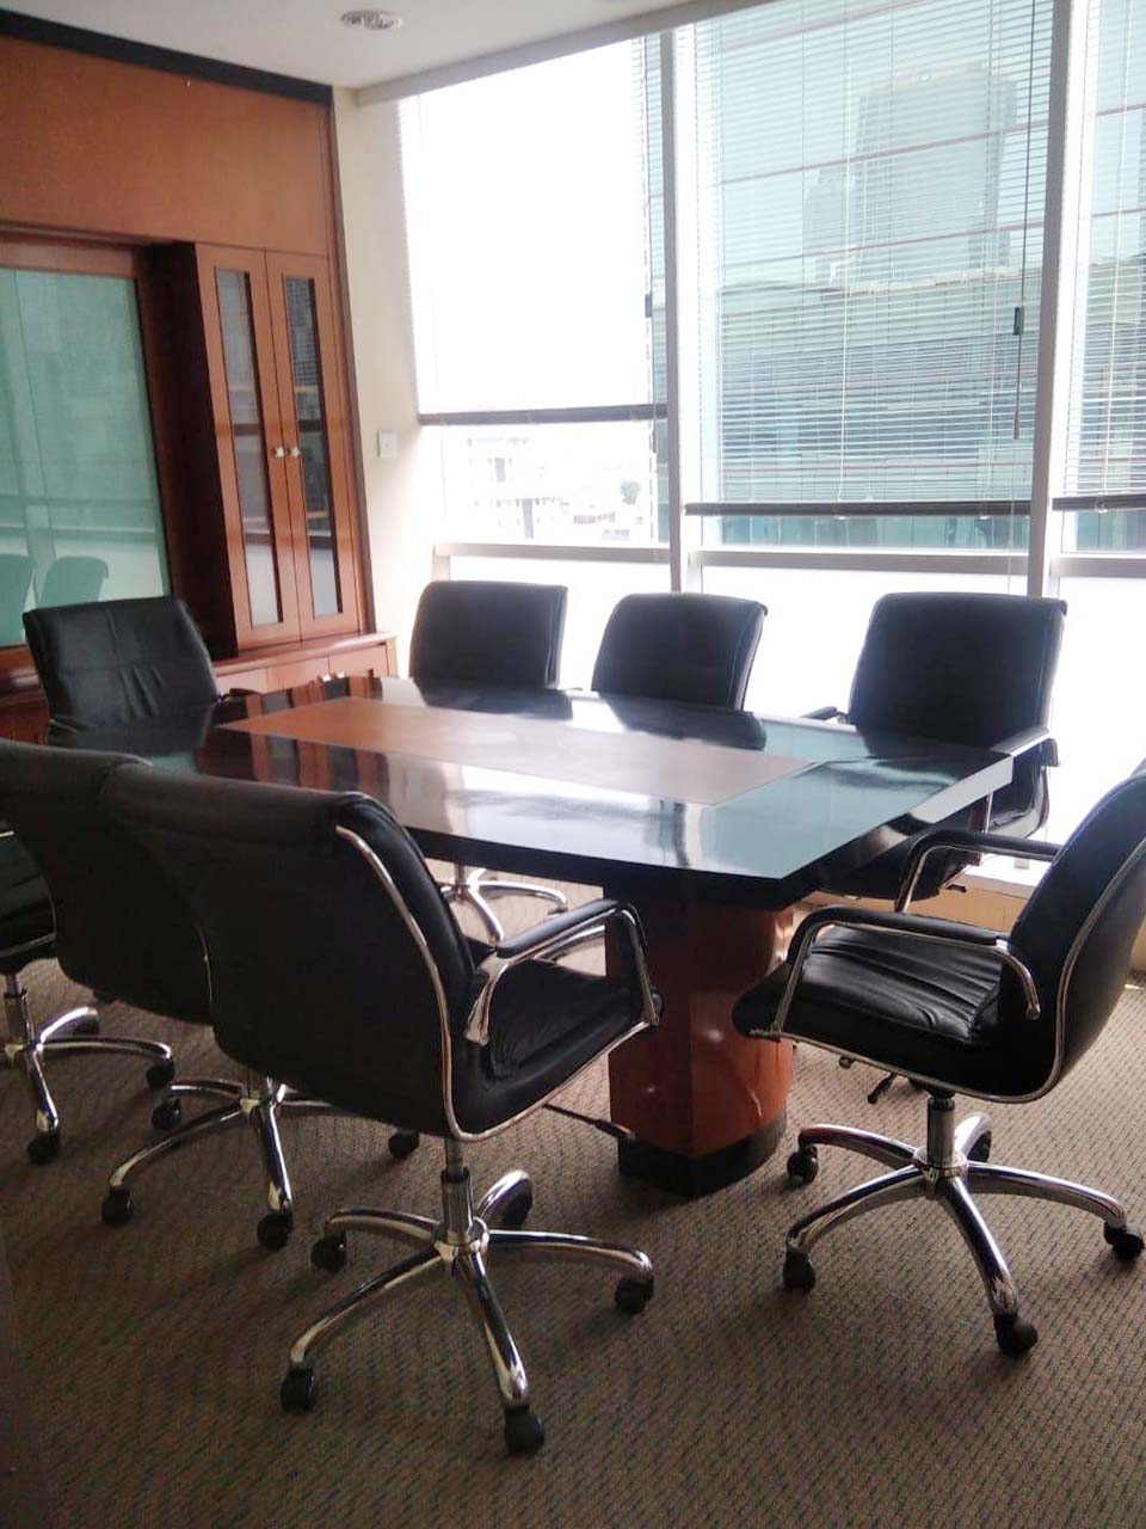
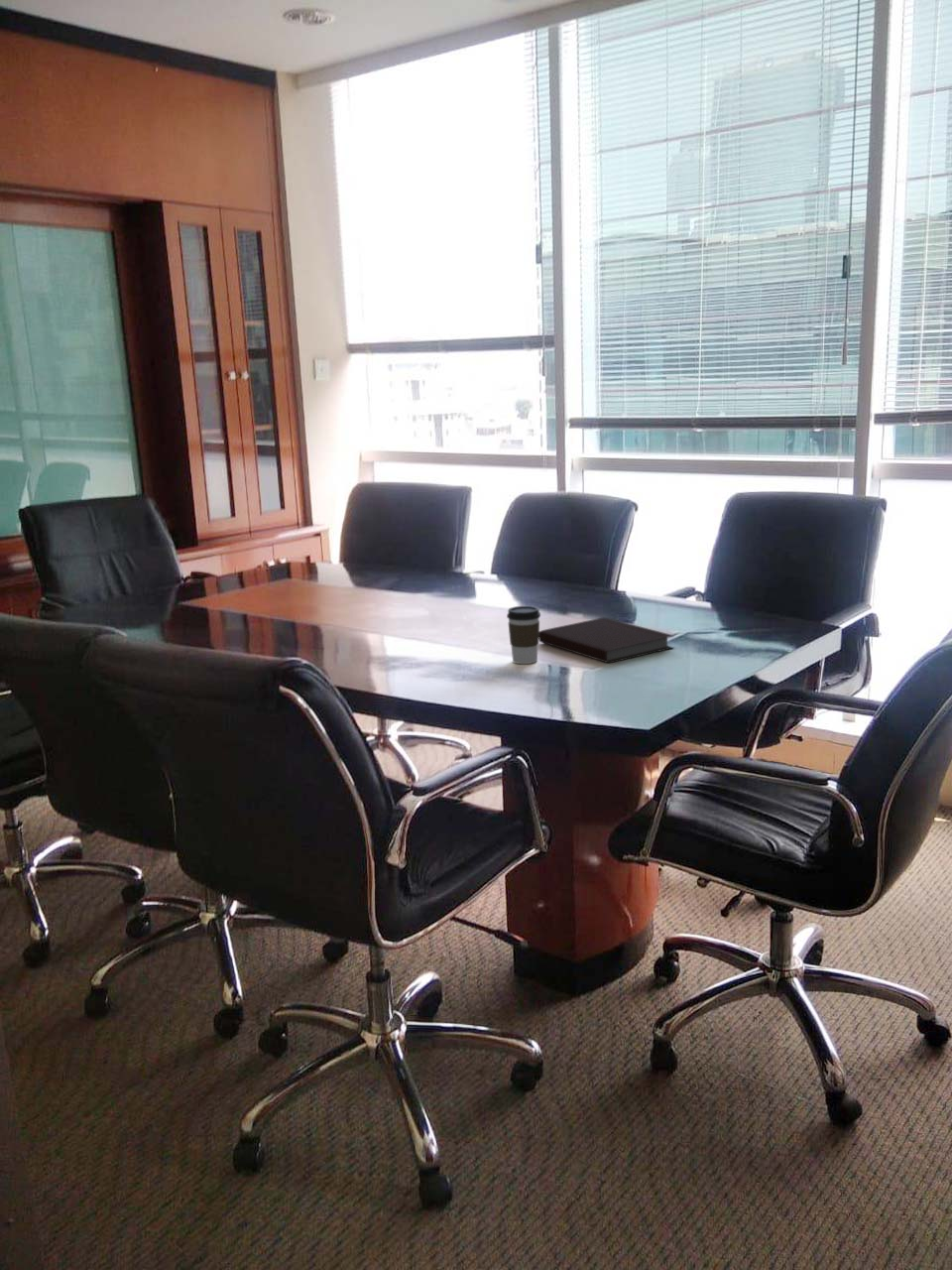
+ coffee cup [506,605,541,665]
+ notebook [538,616,675,664]
